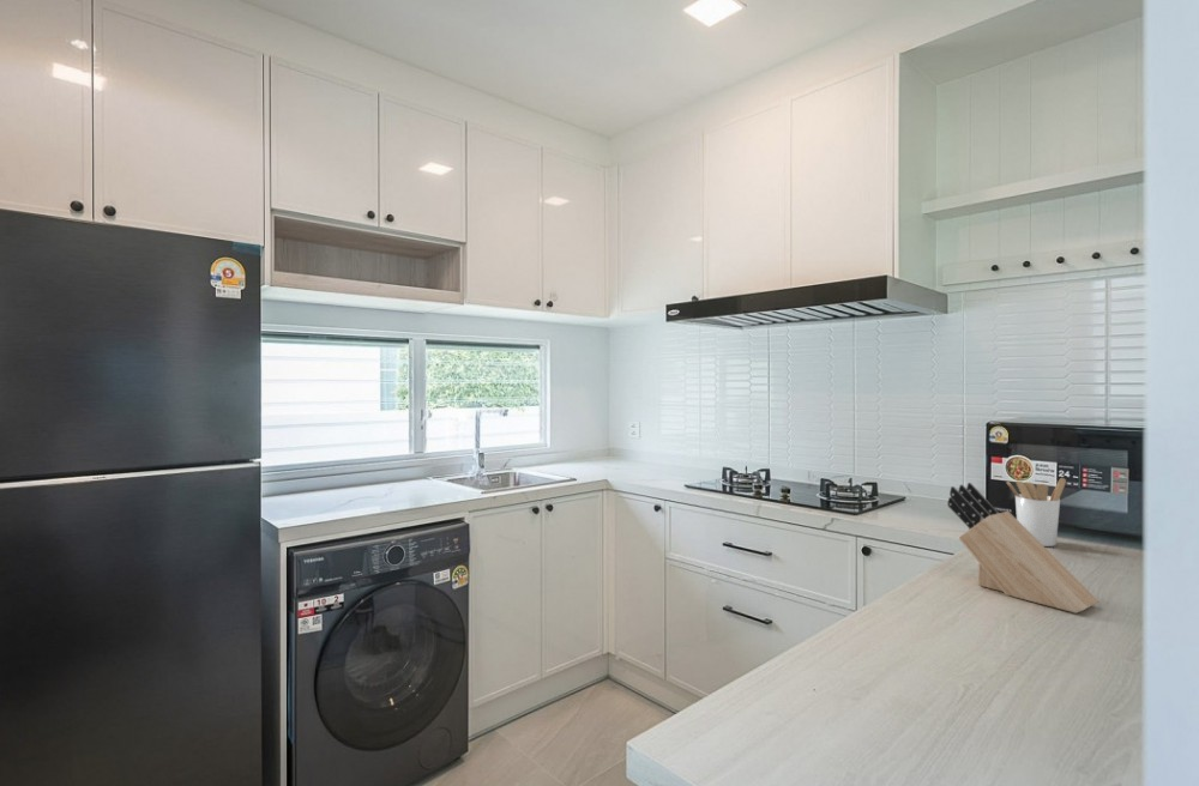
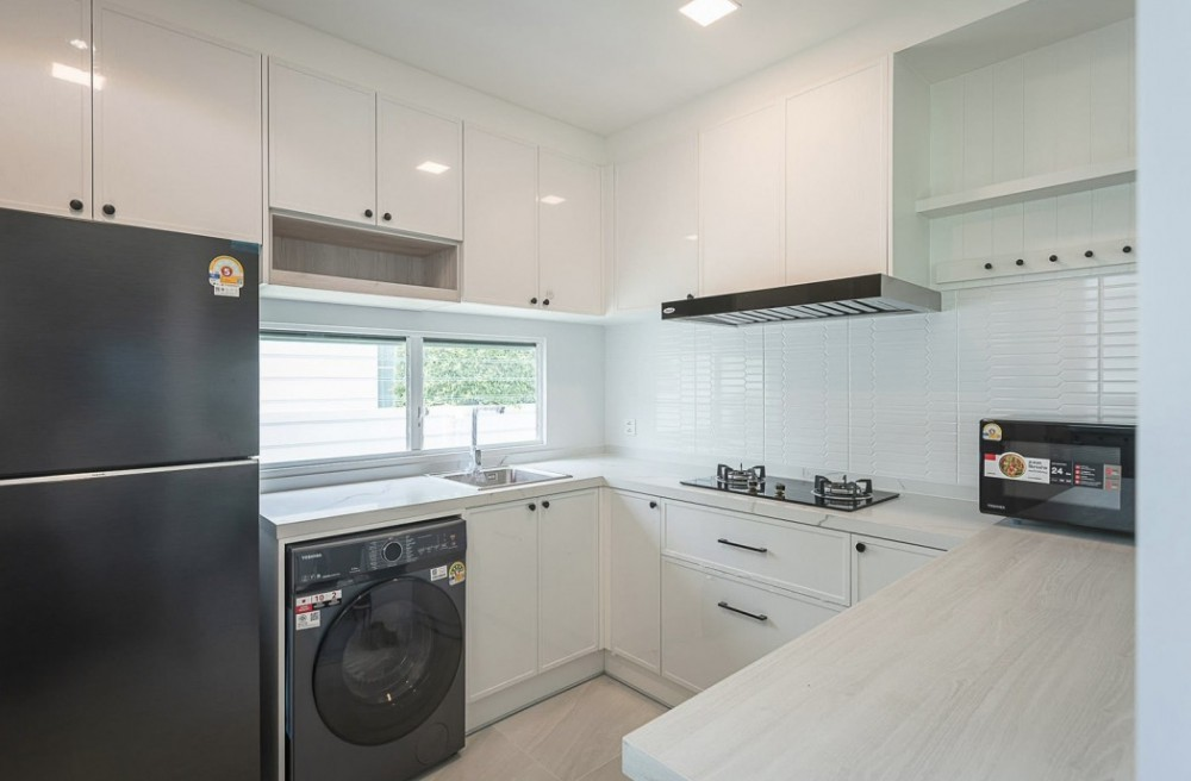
- knife block [946,482,1099,615]
- utensil holder [1005,477,1067,548]
